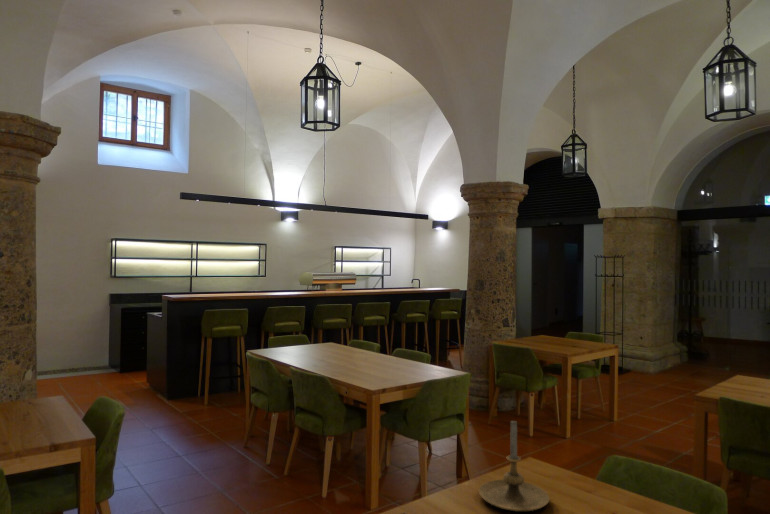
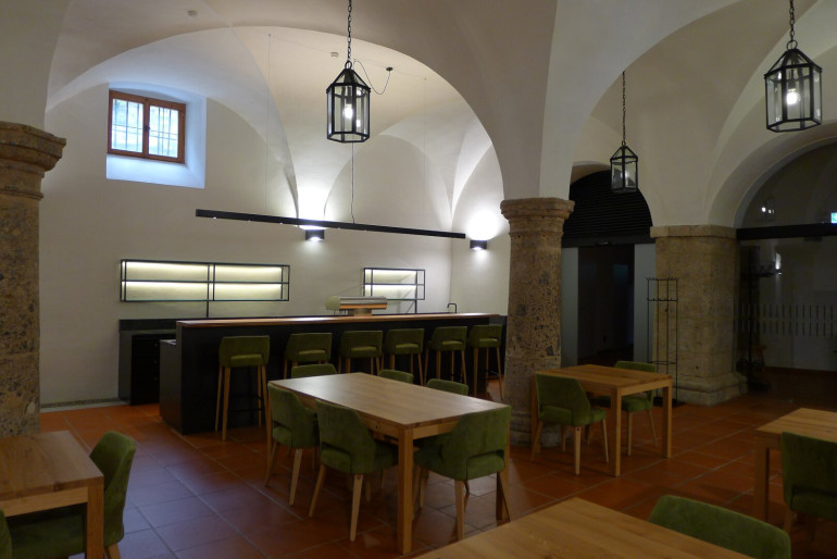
- candle holder [478,420,550,512]
